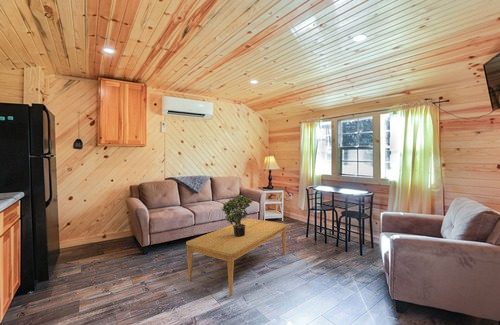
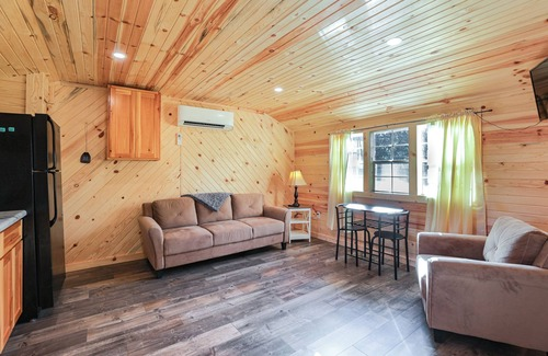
- potted plant [221,194,254,237]
- coffee table [185,217,288,298]
